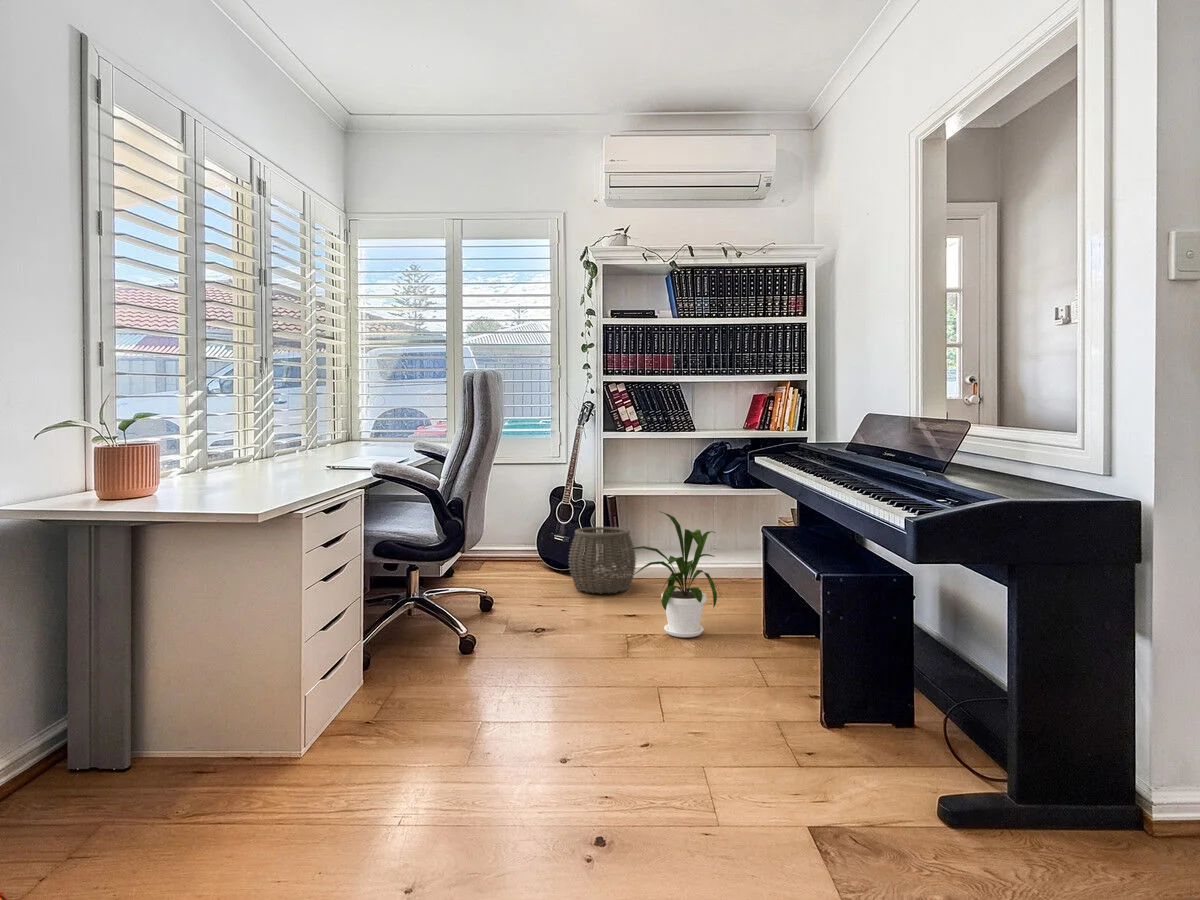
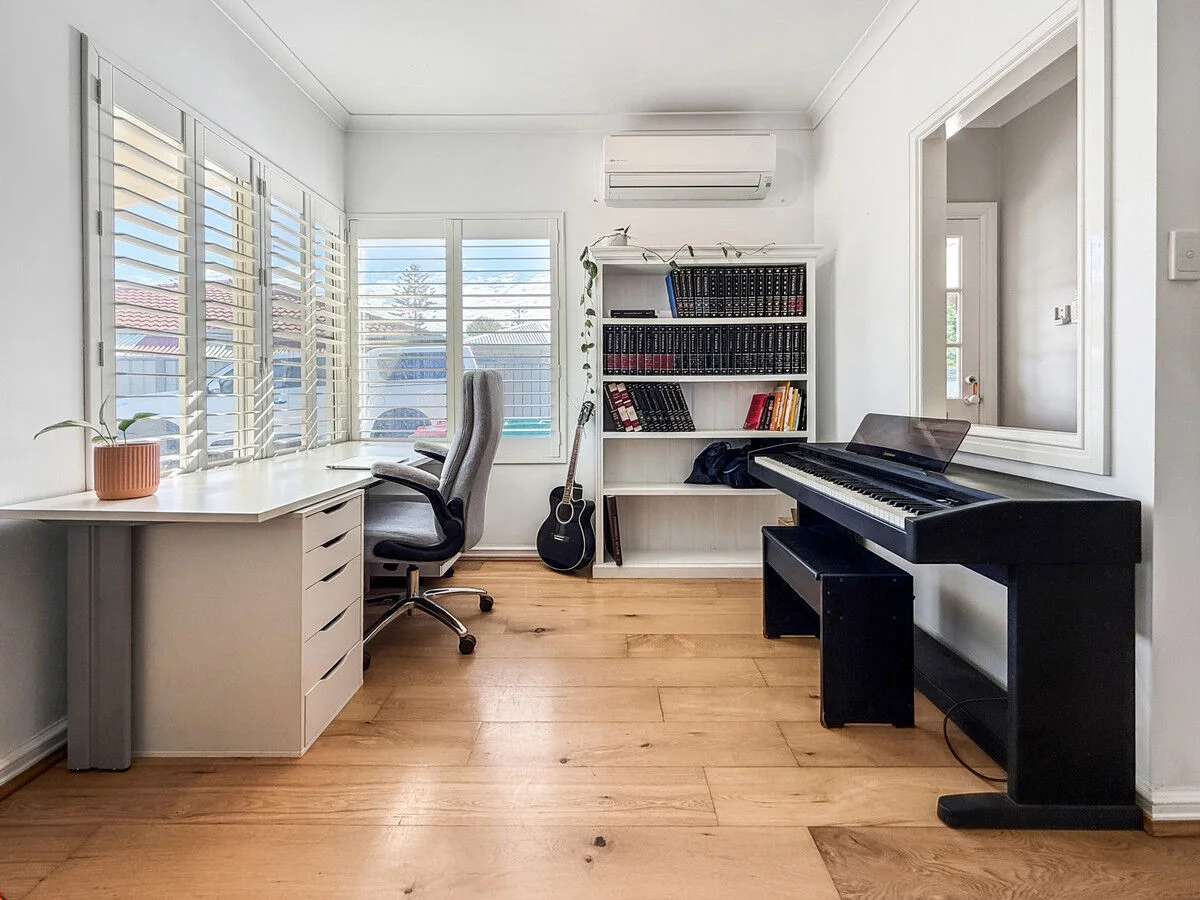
- house plant [618,510,718,638]
- woven basket [567,526,638,594]
